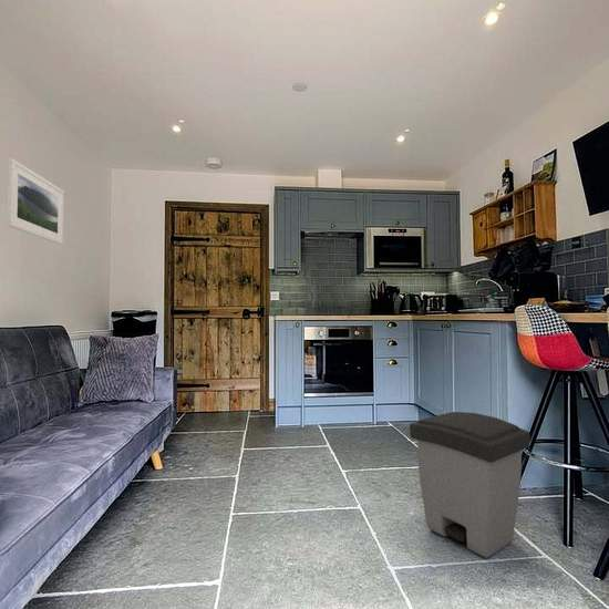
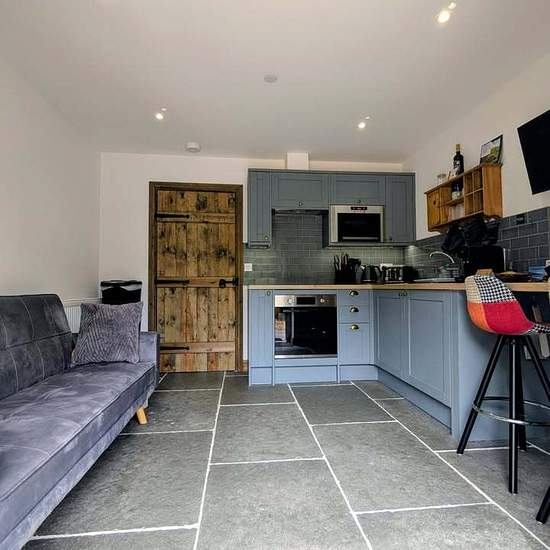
- trash can [409,411,530,559]
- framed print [6,157,65,246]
